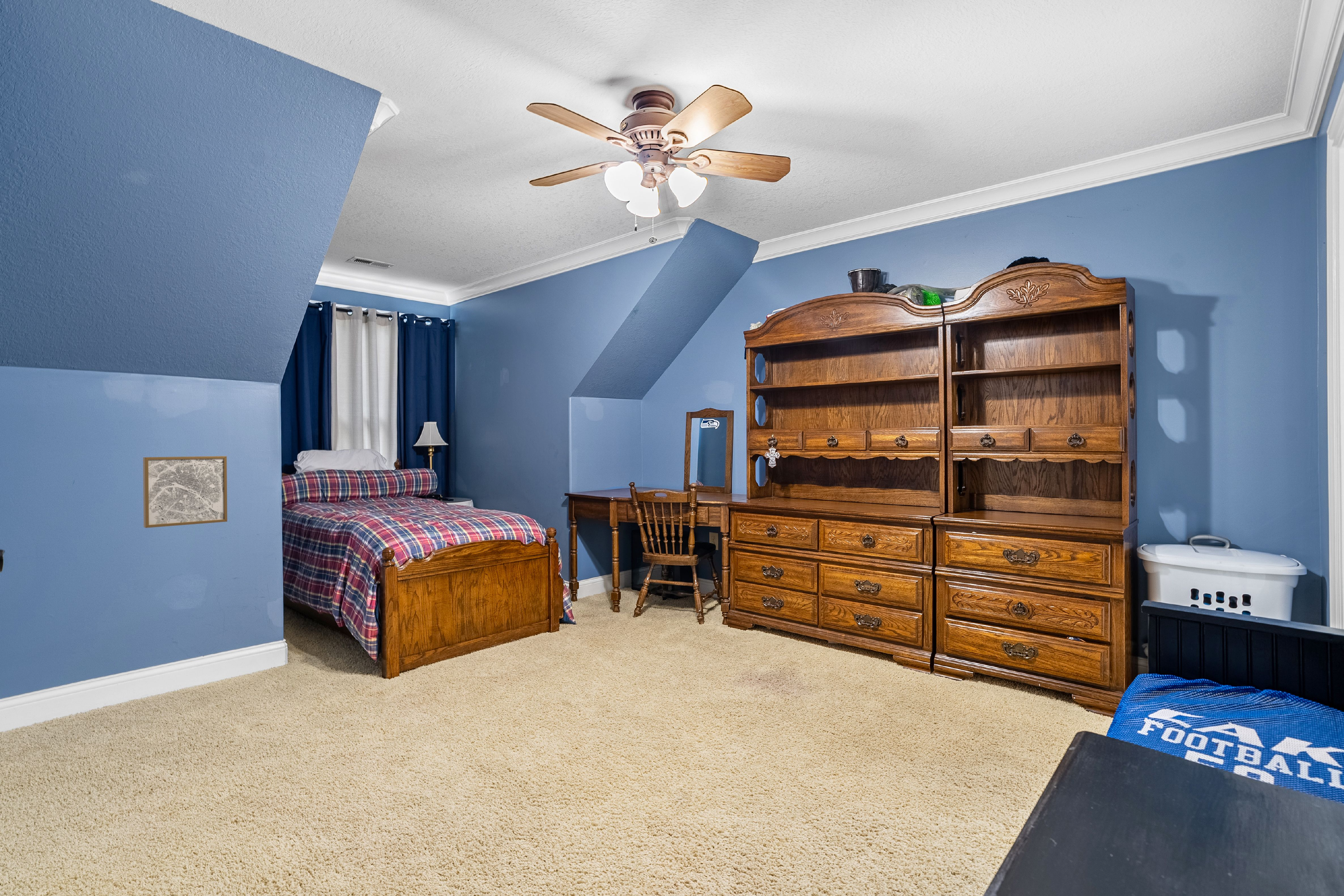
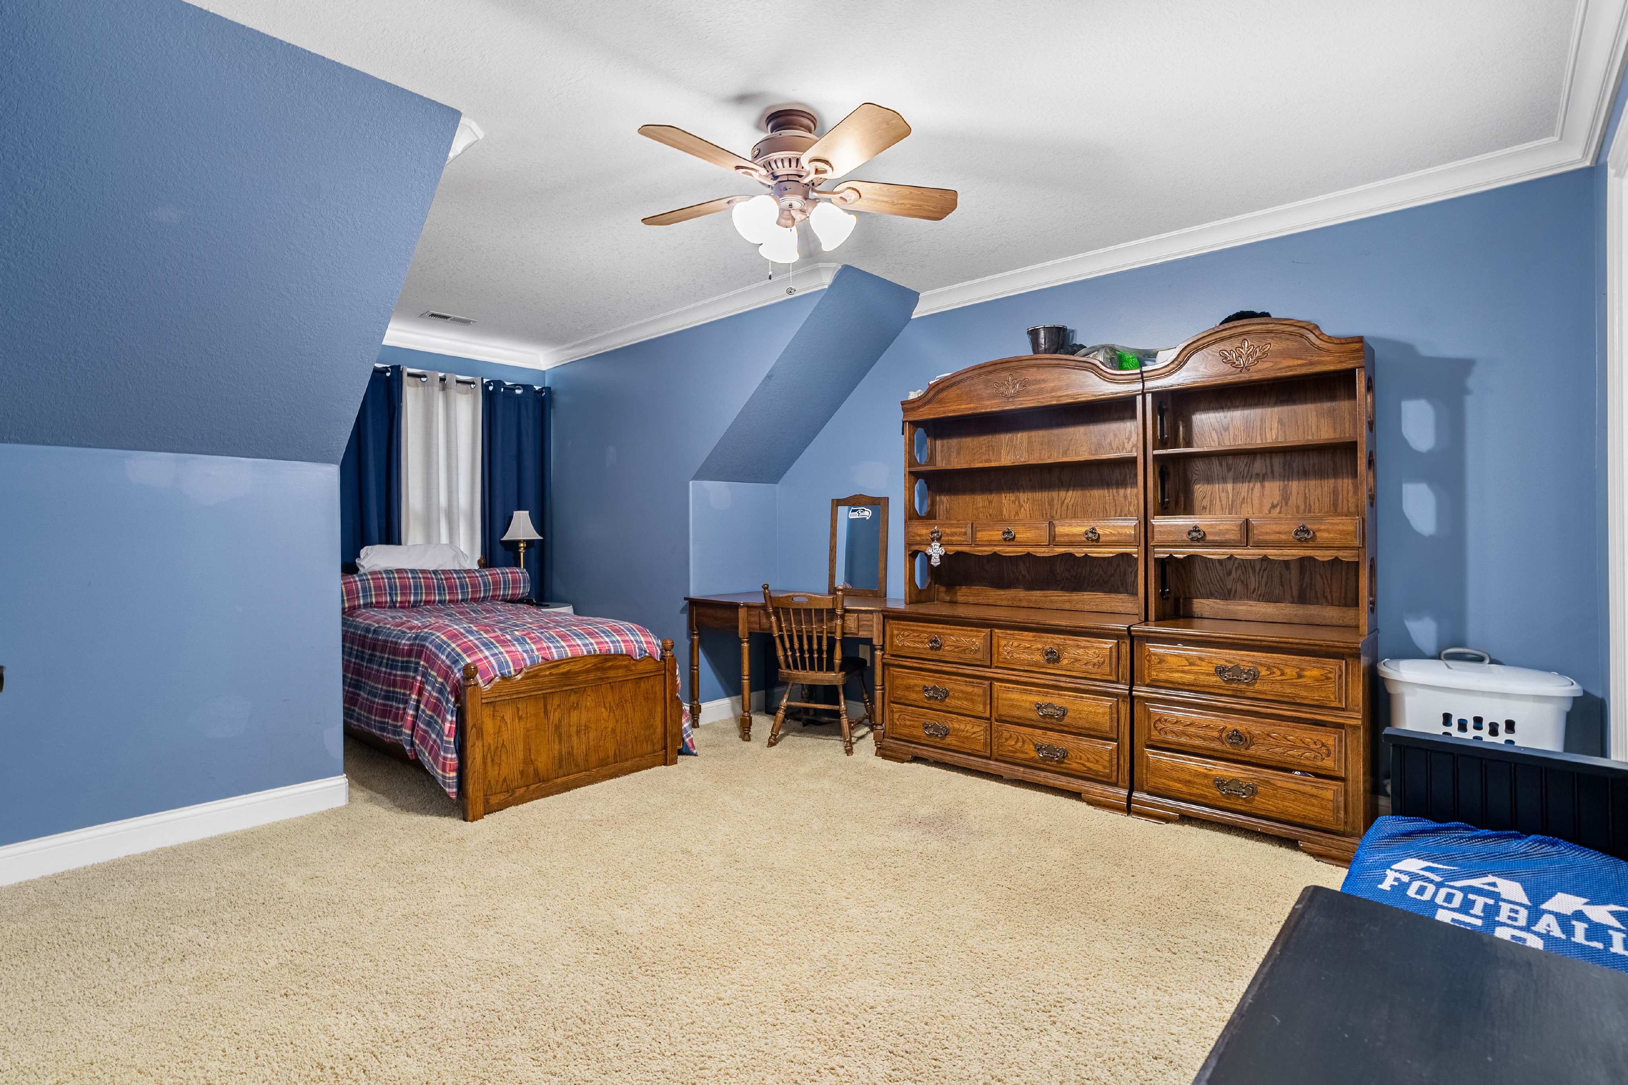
- wall art [143,456,228,528]
